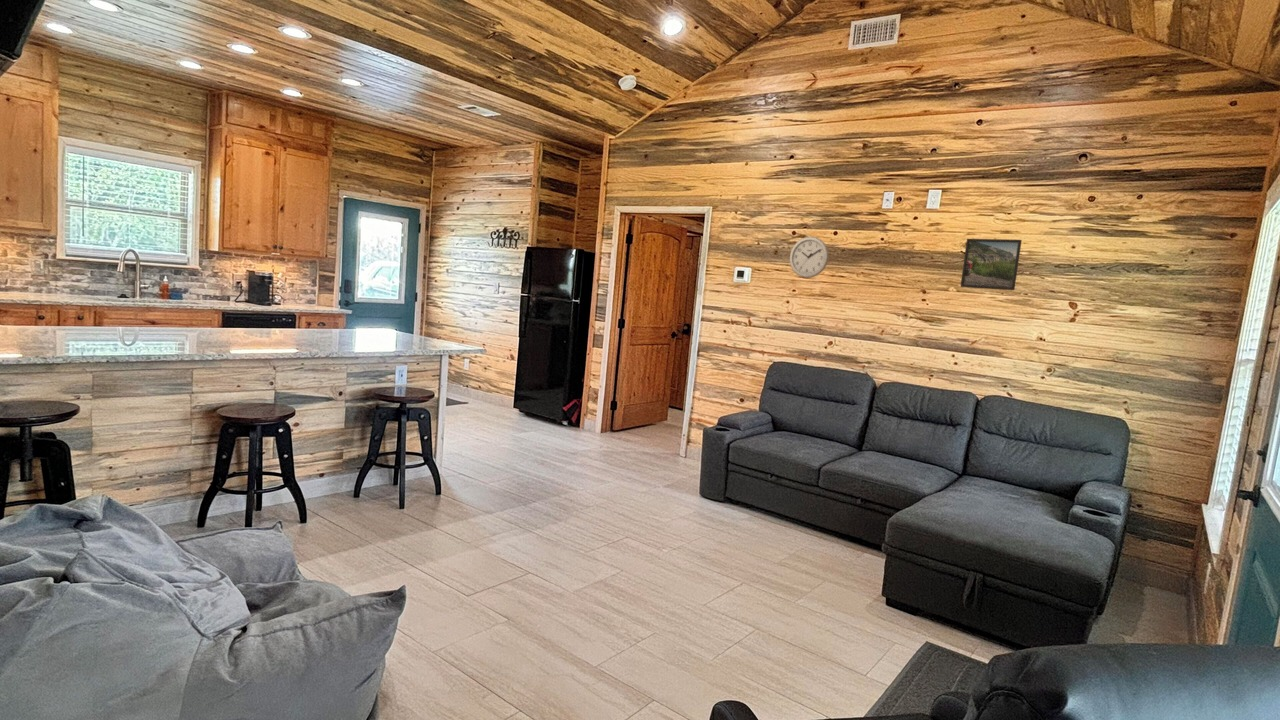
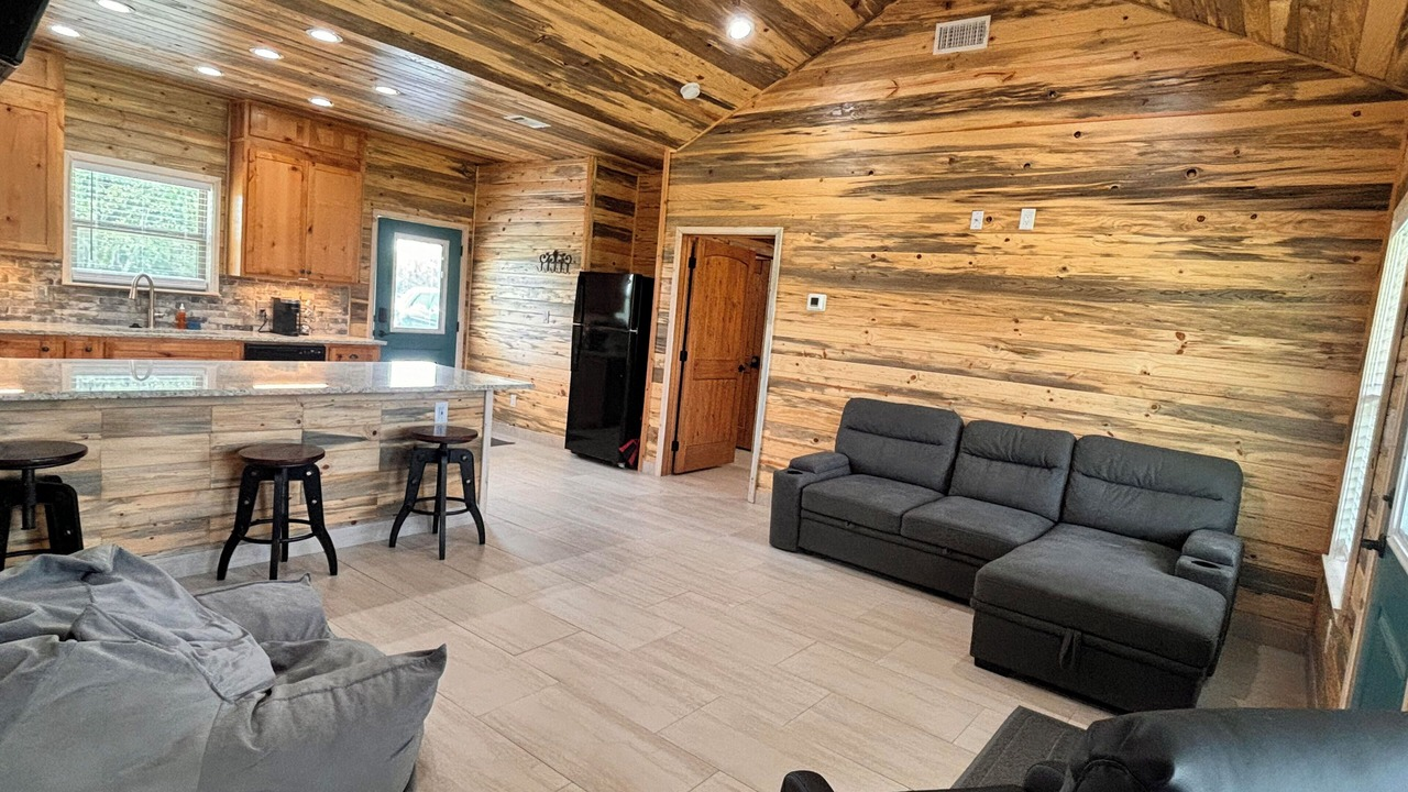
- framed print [959,238,1023,291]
- wall clock [789,236,830,279]
